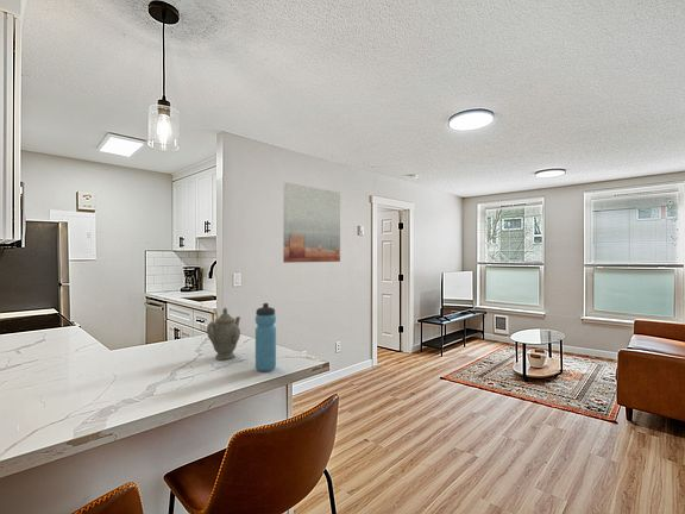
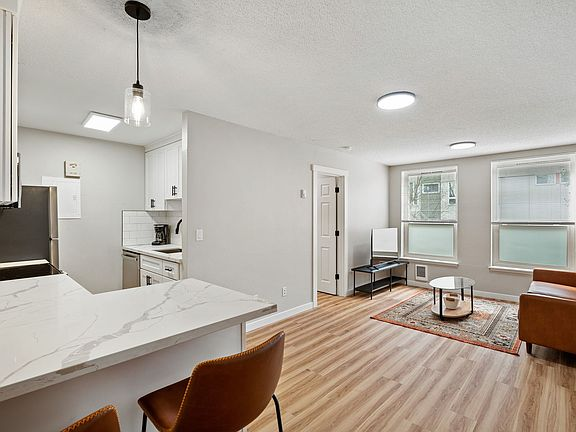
- chinaware [206,307,241,361]
- wall art [282,182,341,264]
- water bottle [254,302,277,372]
